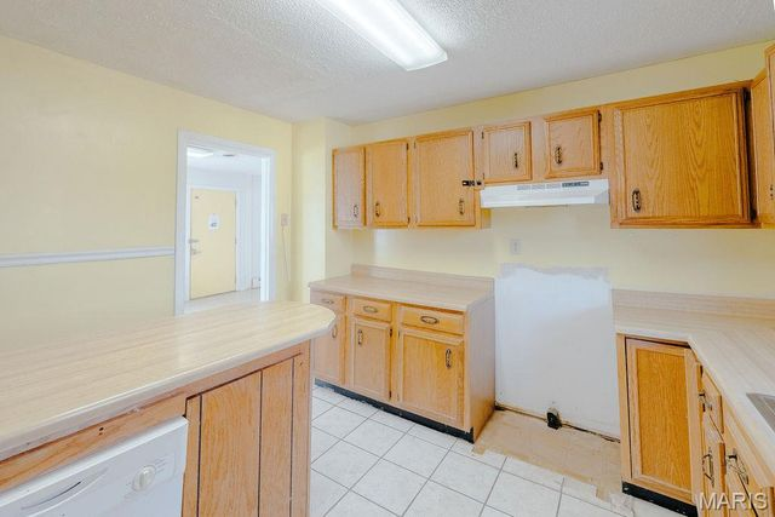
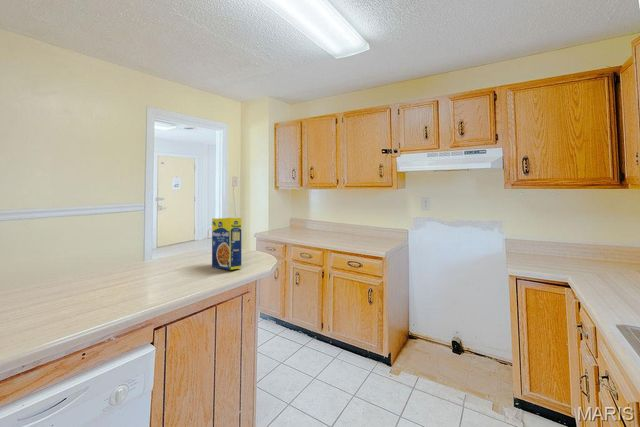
+ legume [211,217,242,271]
